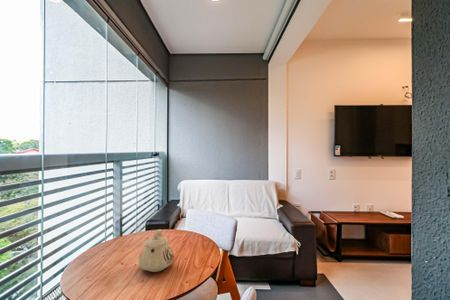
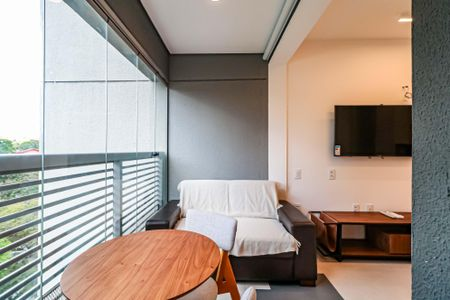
- teapot [138,229,175,273]
